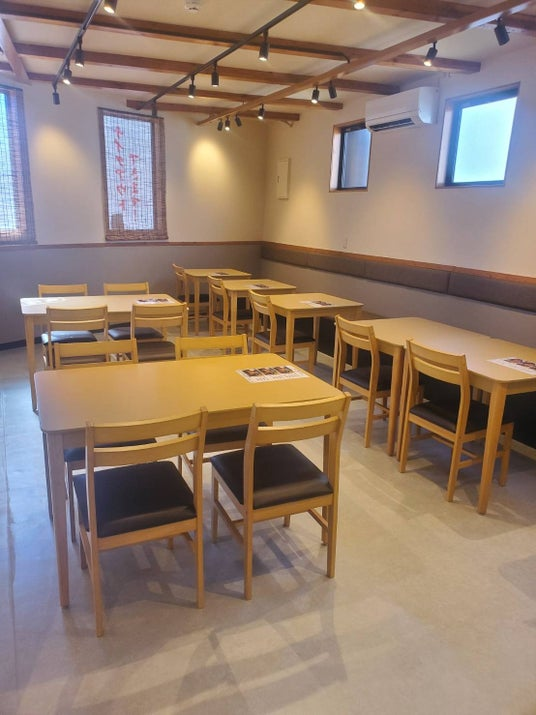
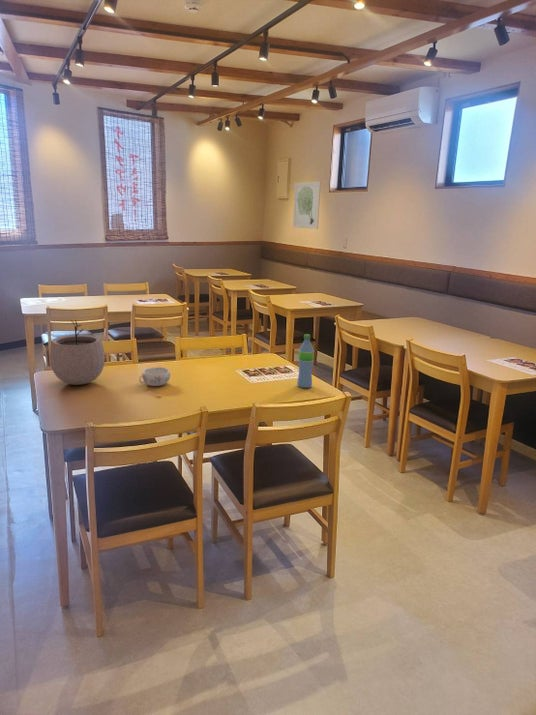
+ wall art [292,180,322,230]
+ plant pot [49,319,106,386]
+ decorative bowl [138,366,171,387]
+ water bottle [296,333,315,389]
